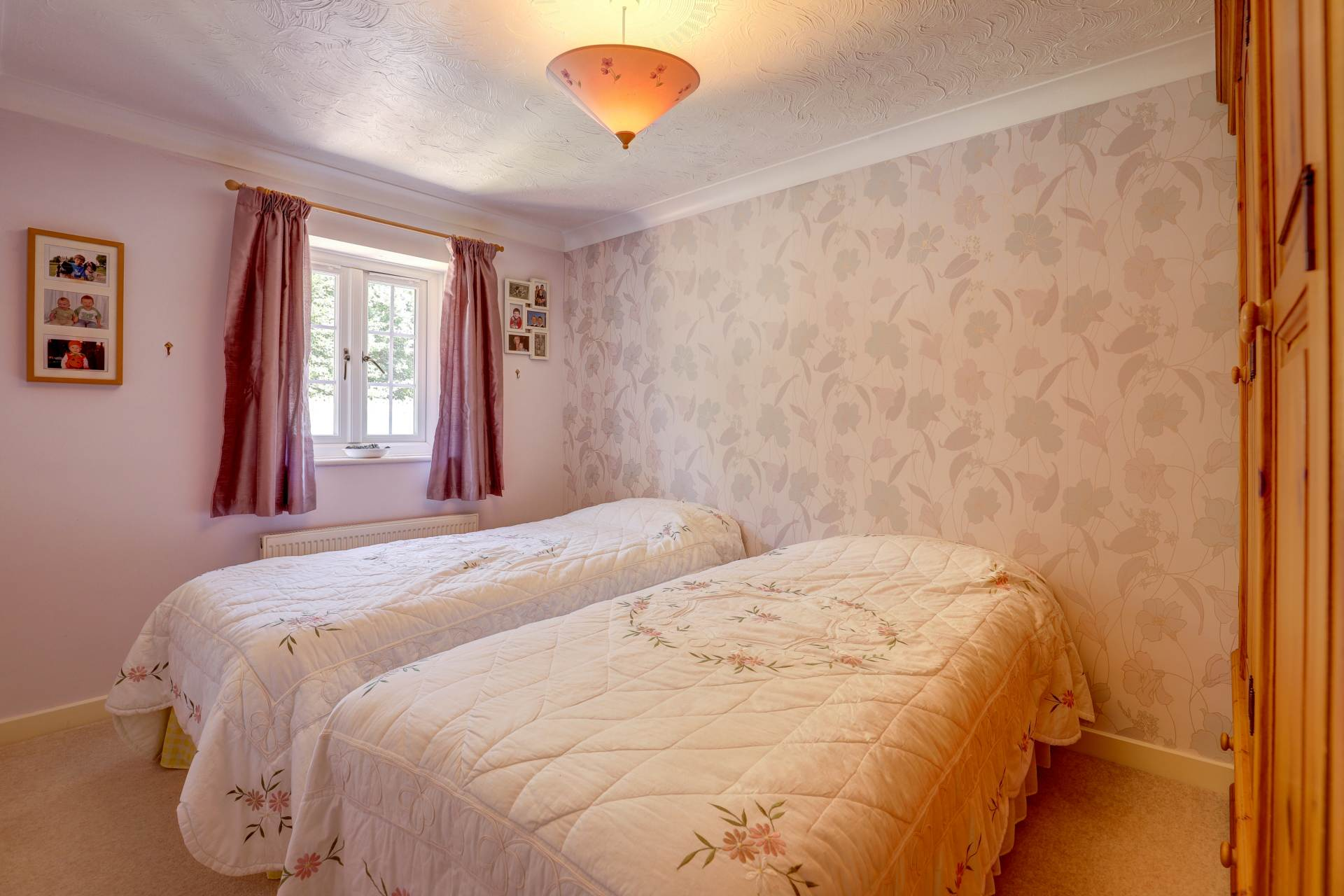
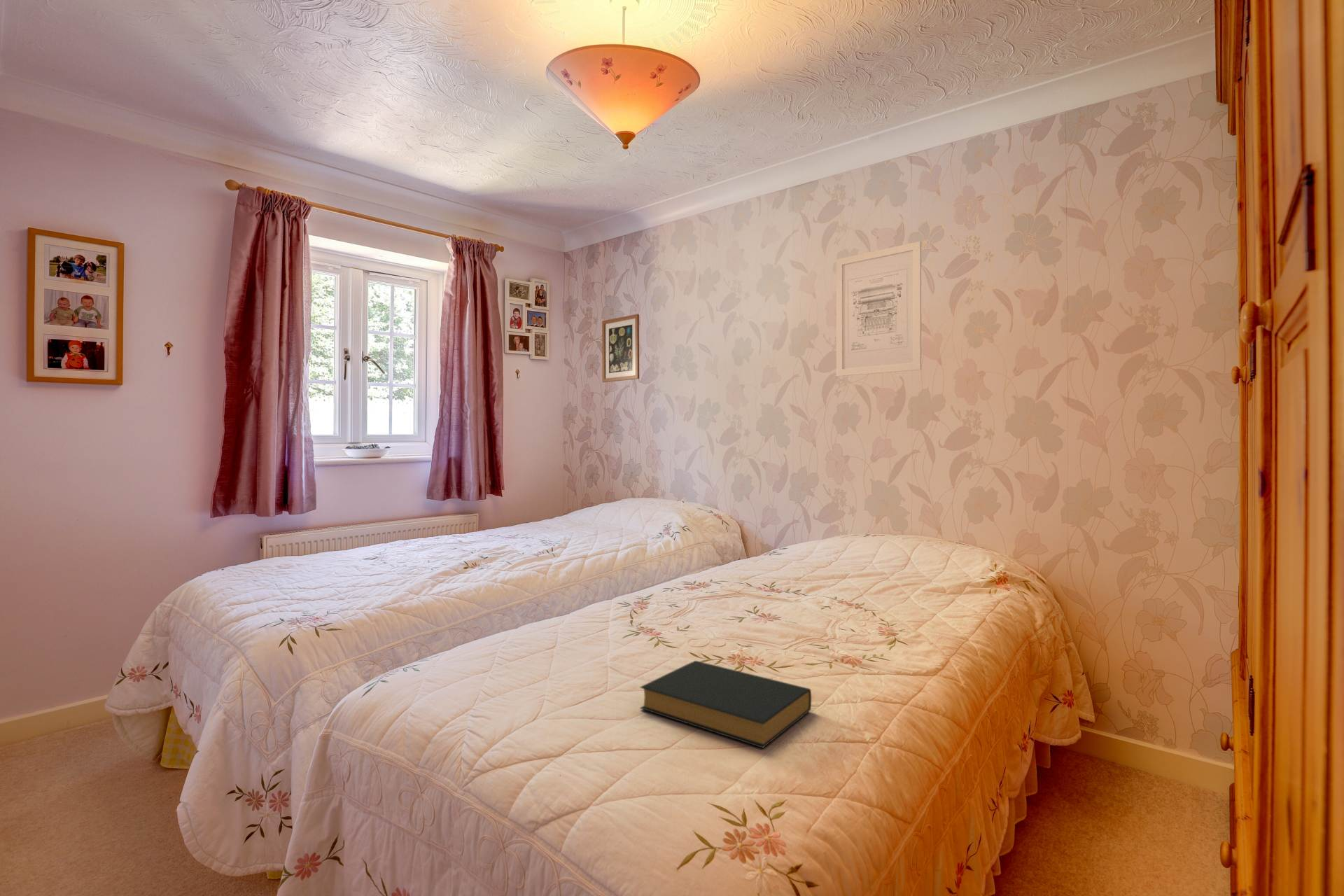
+ hardback book [639,660,812,749]
+ wall art [601,314,640,383]
+ wall art [836,241,922,377]
